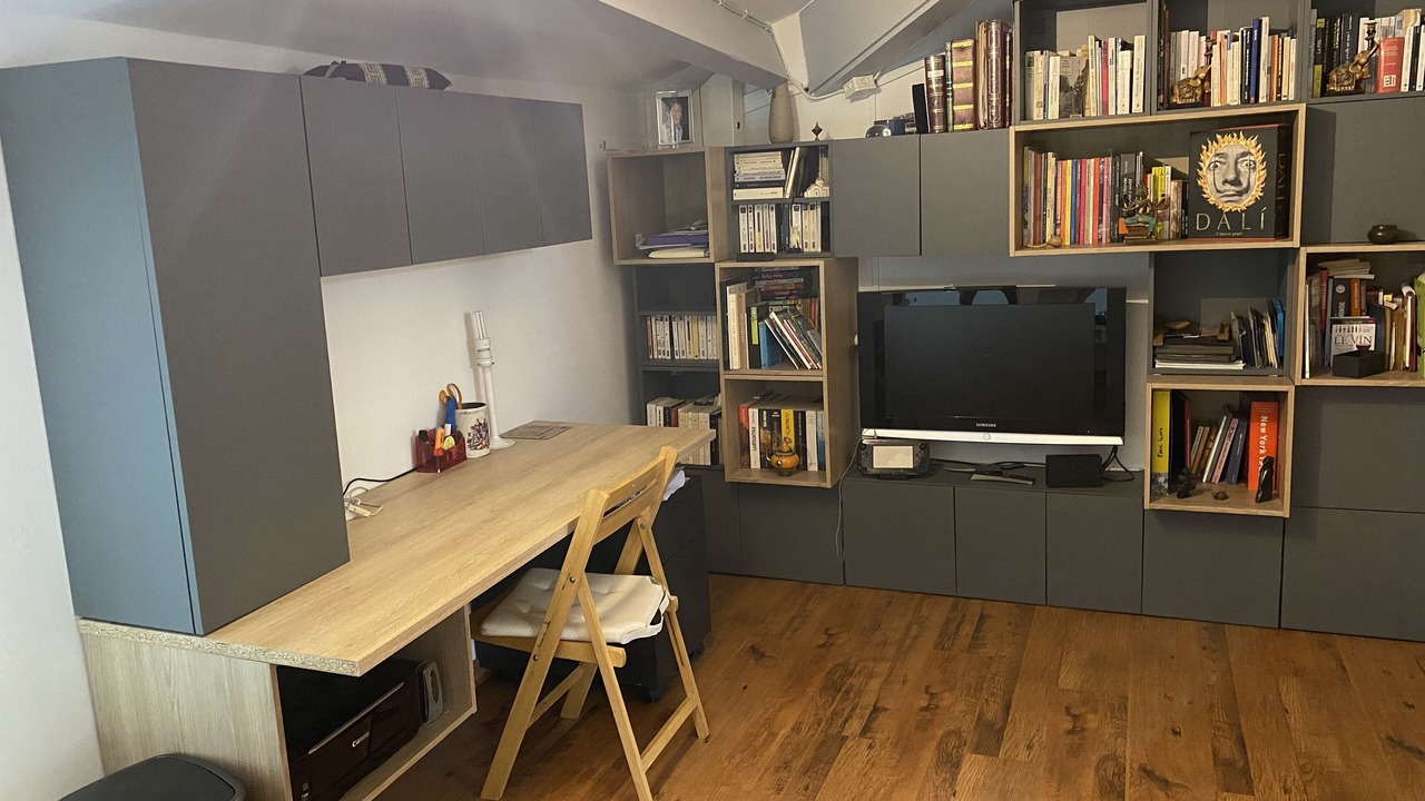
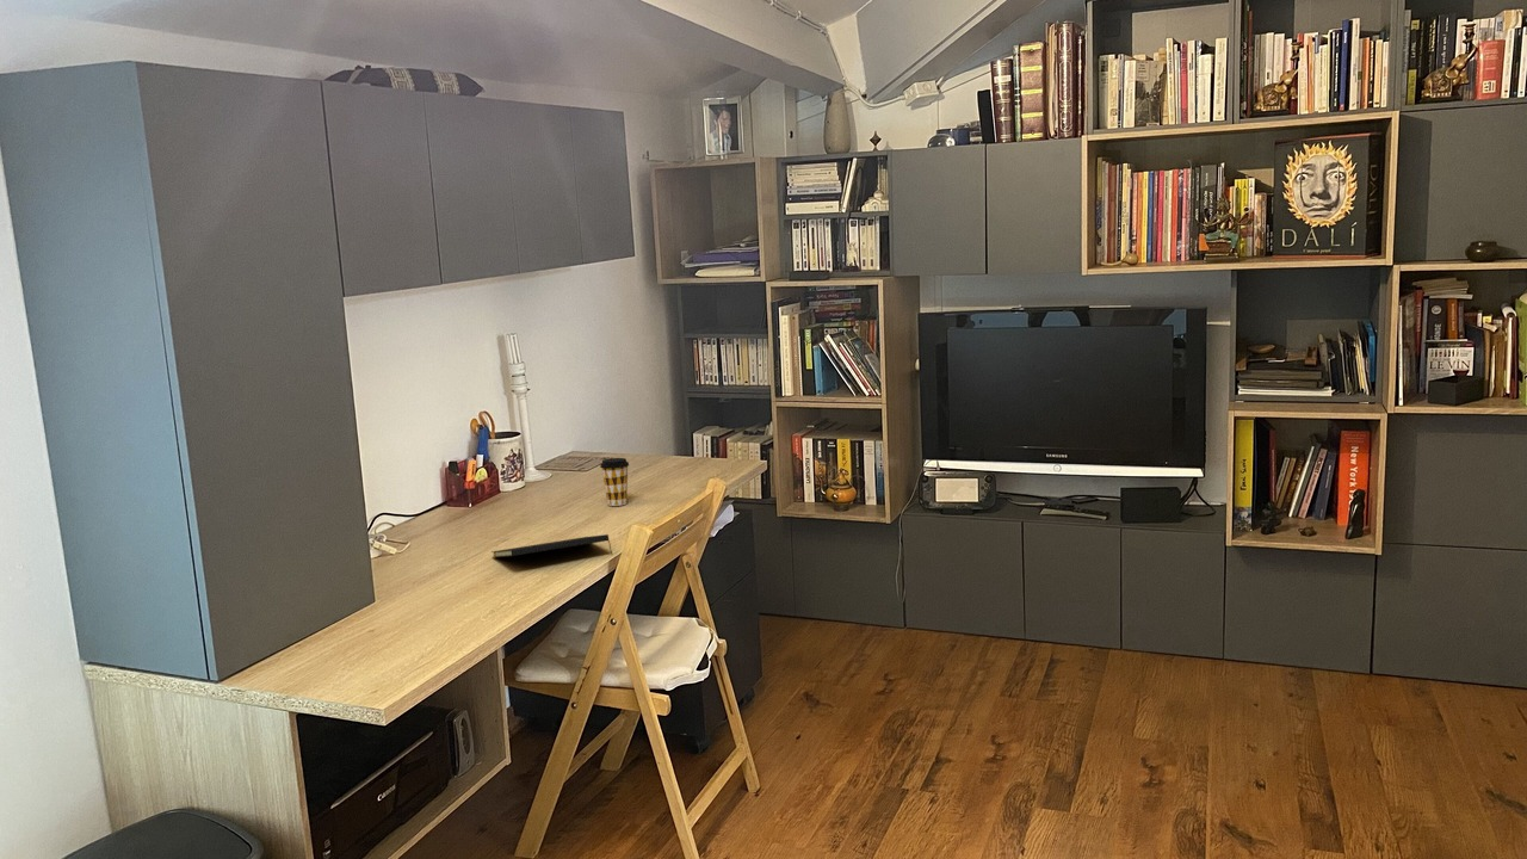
+ coffee cup [599,457,630,507]
+ notepad [490,533,613,558]
